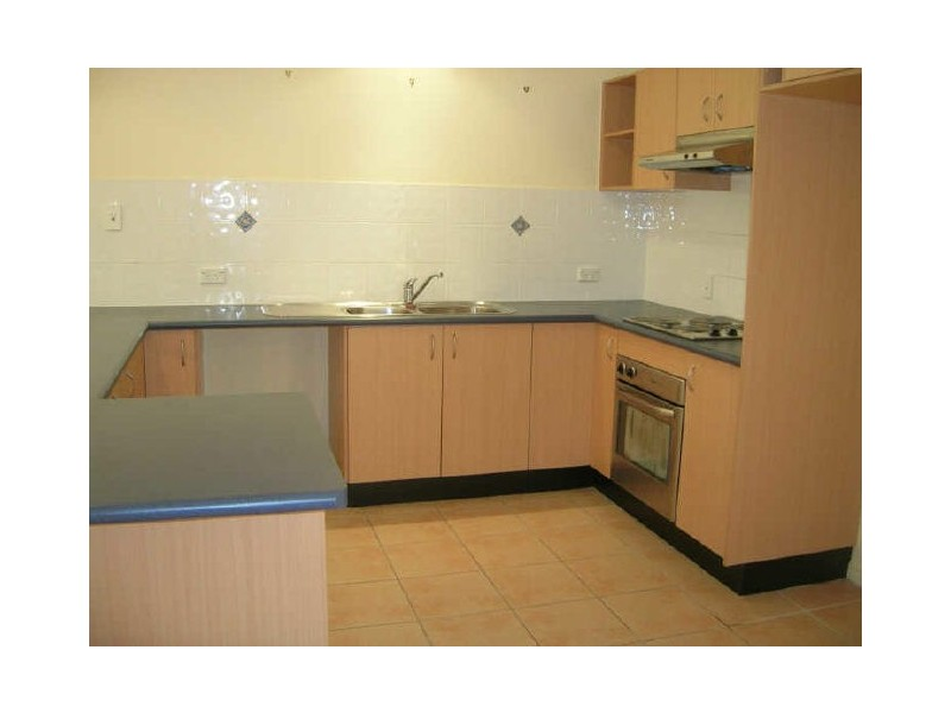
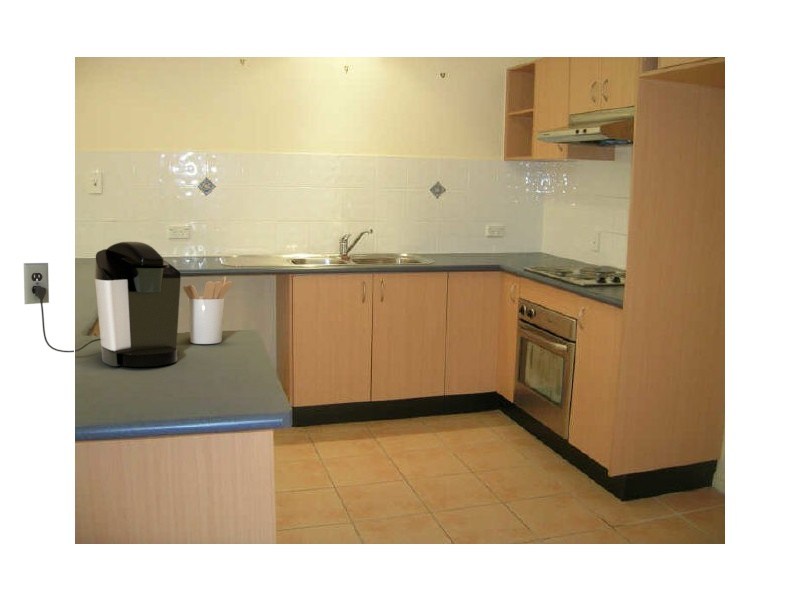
+ coffee maker [23,241,182,368]
+ utensil holder [182,275,234,345]
